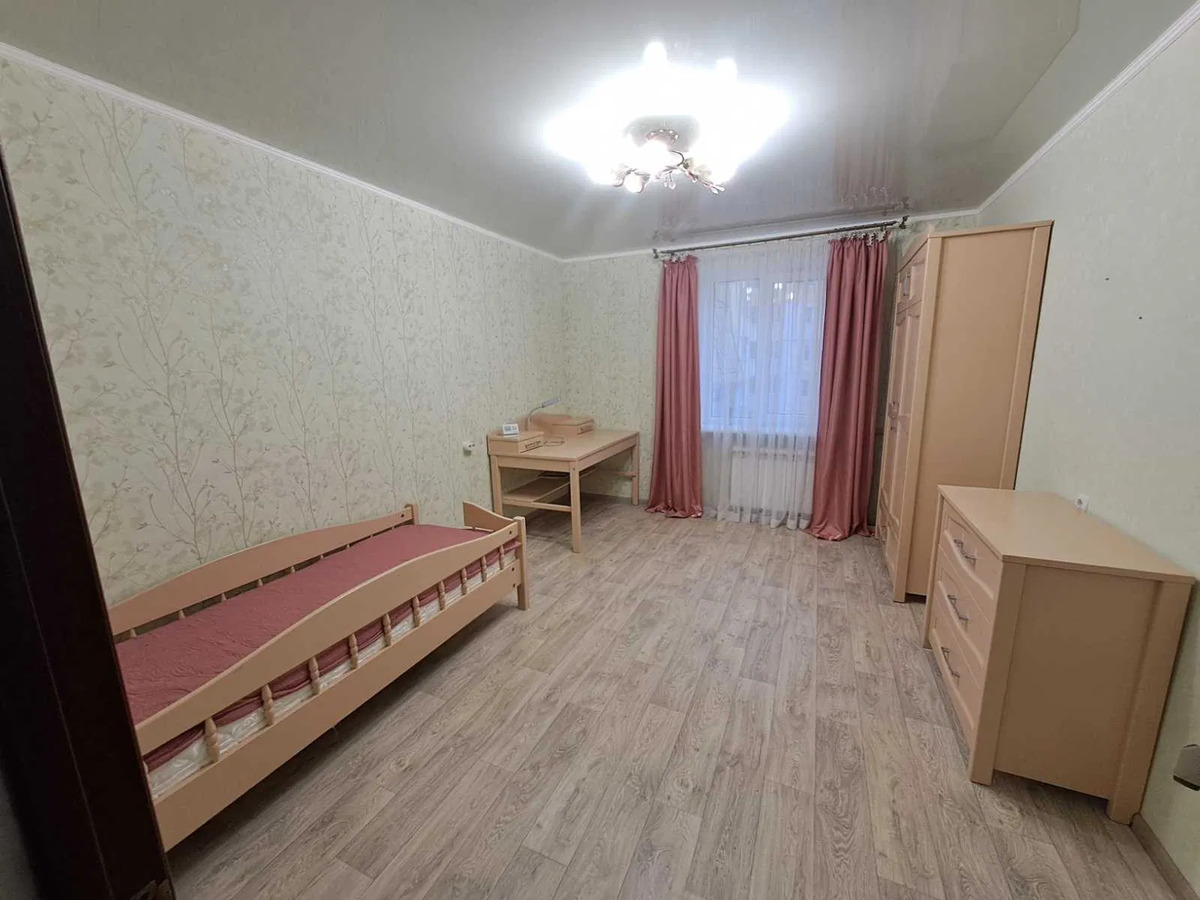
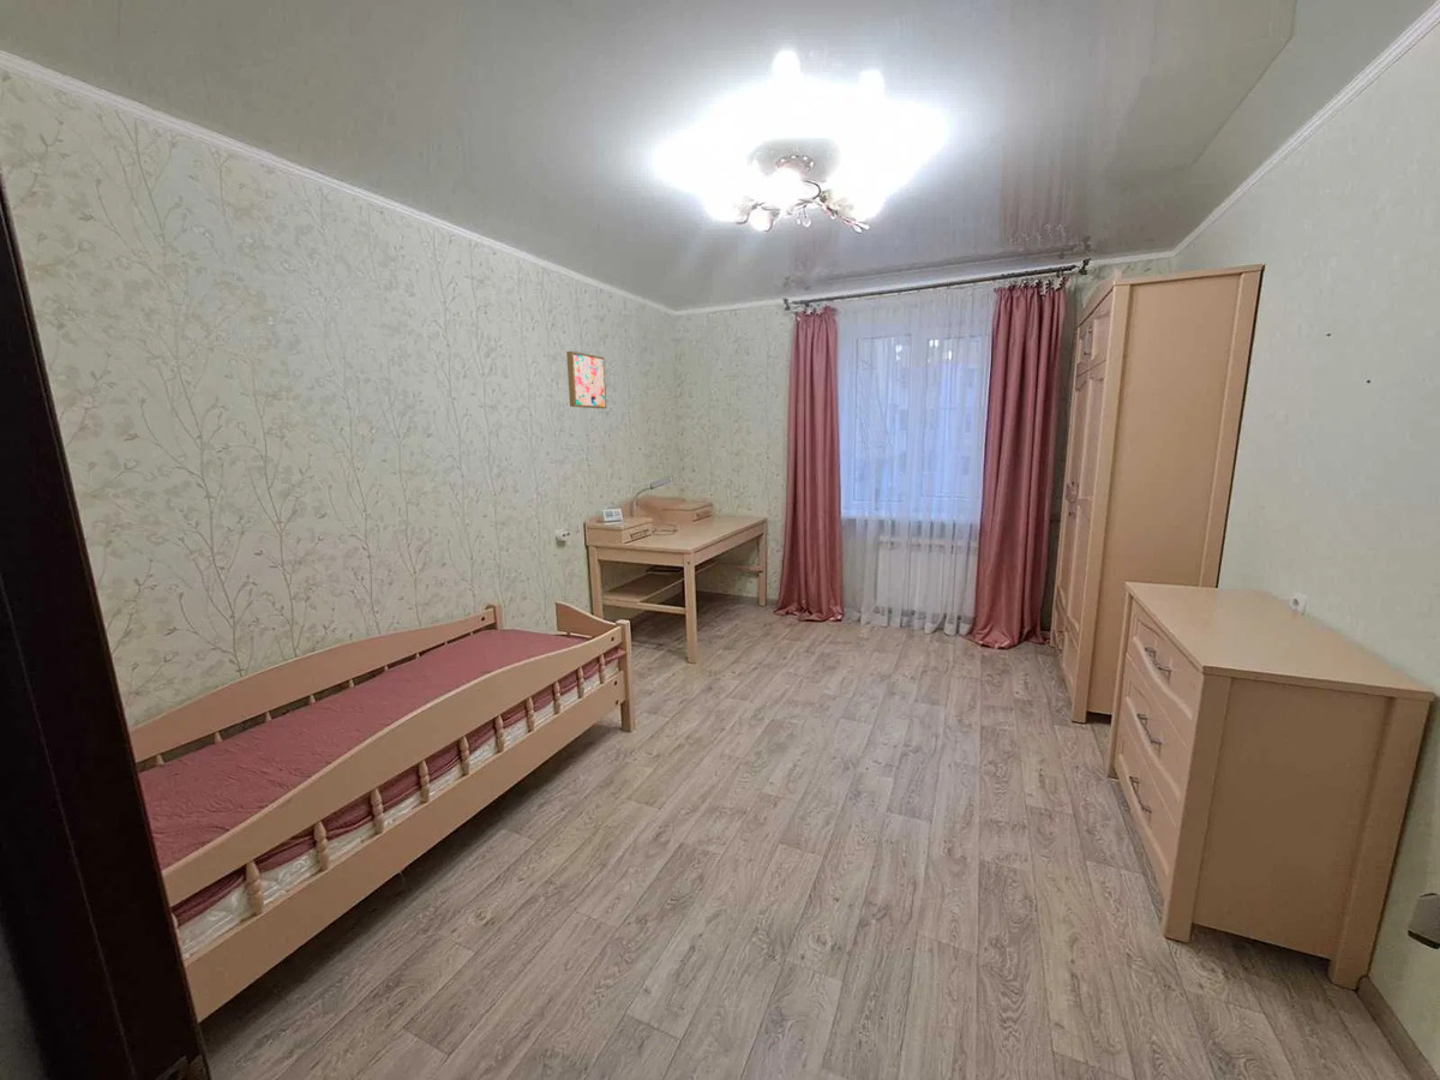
+ wall art [565,350,607,409]
